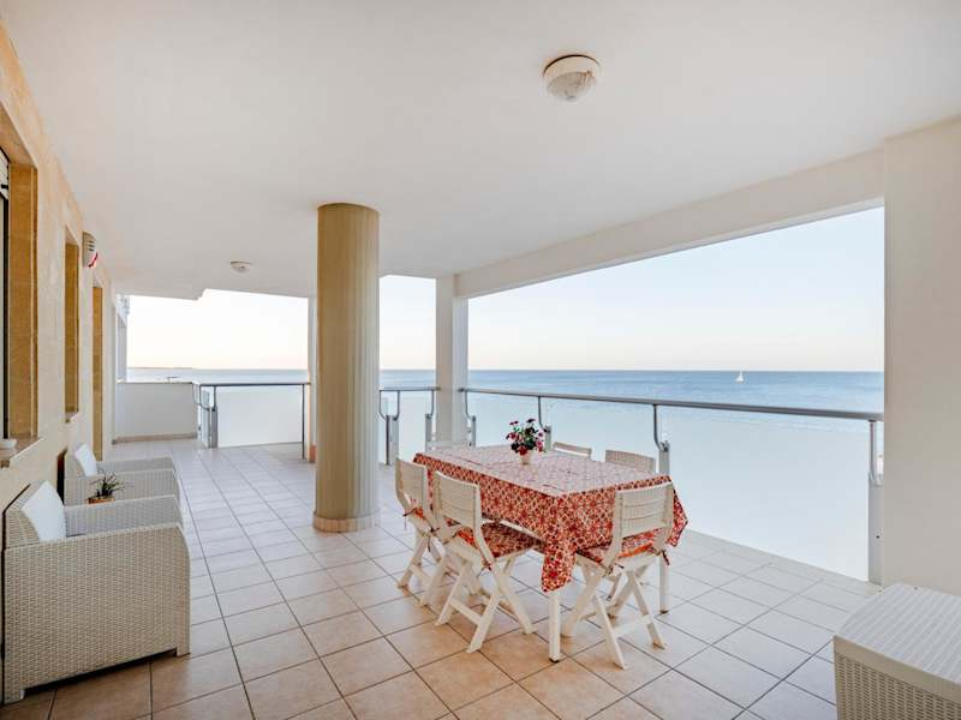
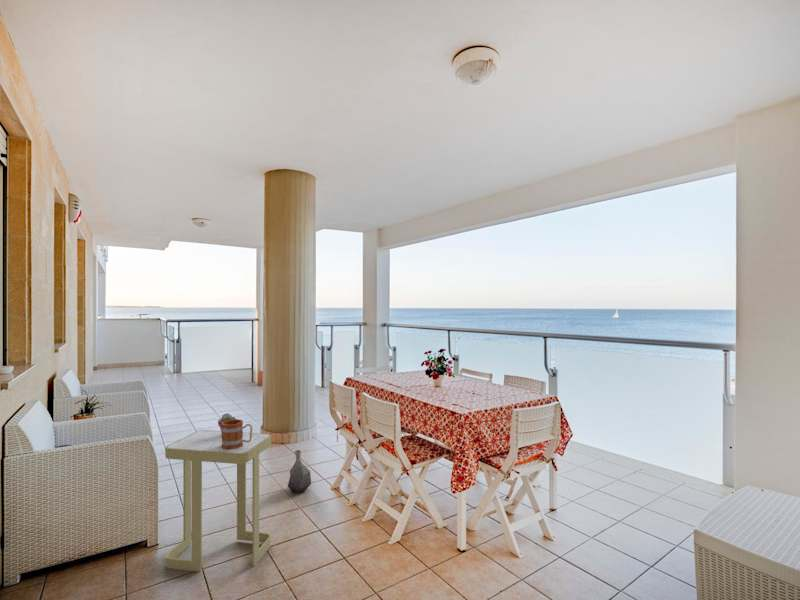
+ potted succulent [217,412,236,433]
+ vase [287,449,312,494]
+ side table [164,429,272,573]
+ mug [222,418,254,450]
